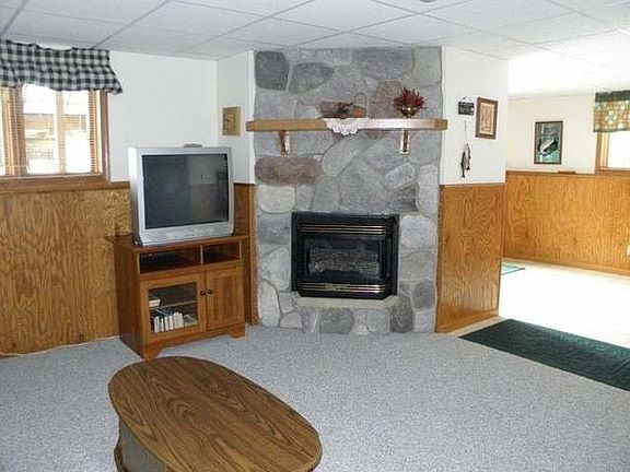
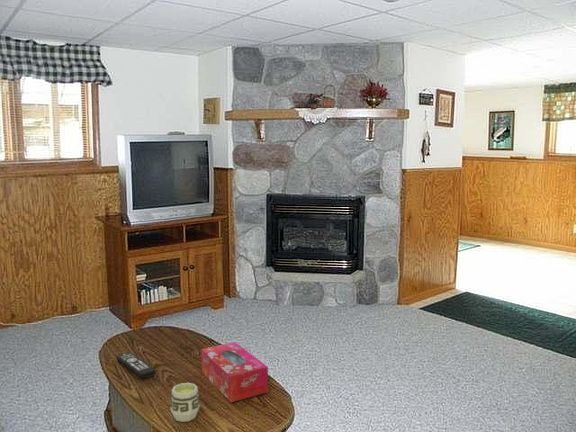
+ remote control [115,351,157,379]
+ tissue box [200,341,269,403]
+ cup [169,382,201,423]
